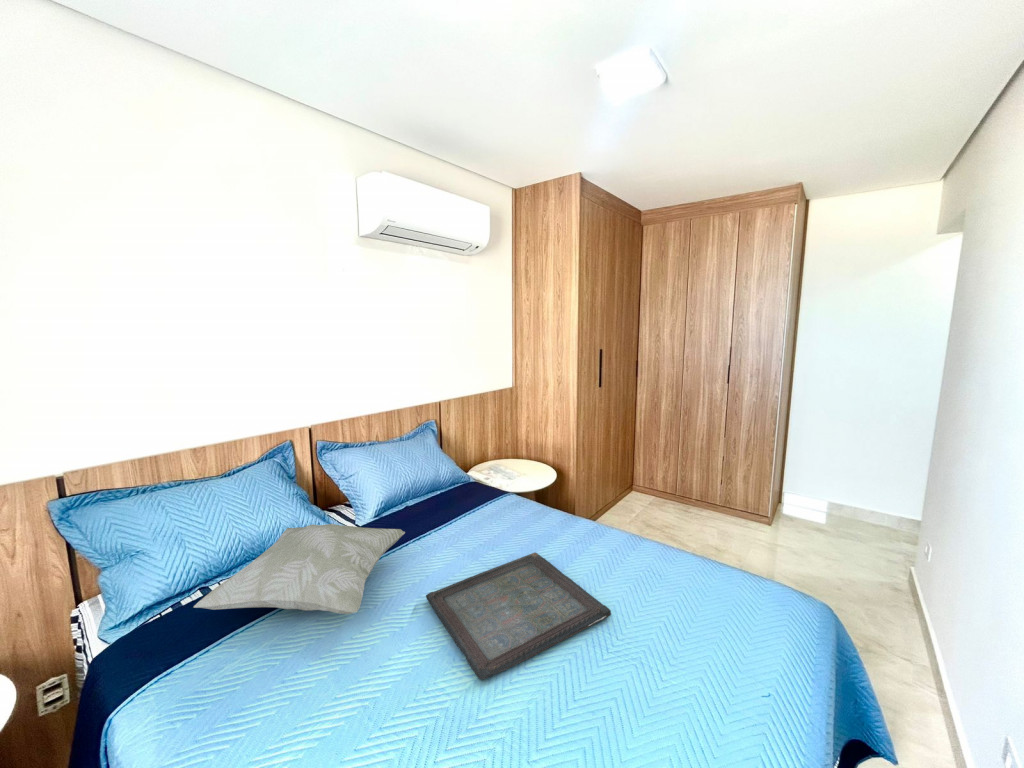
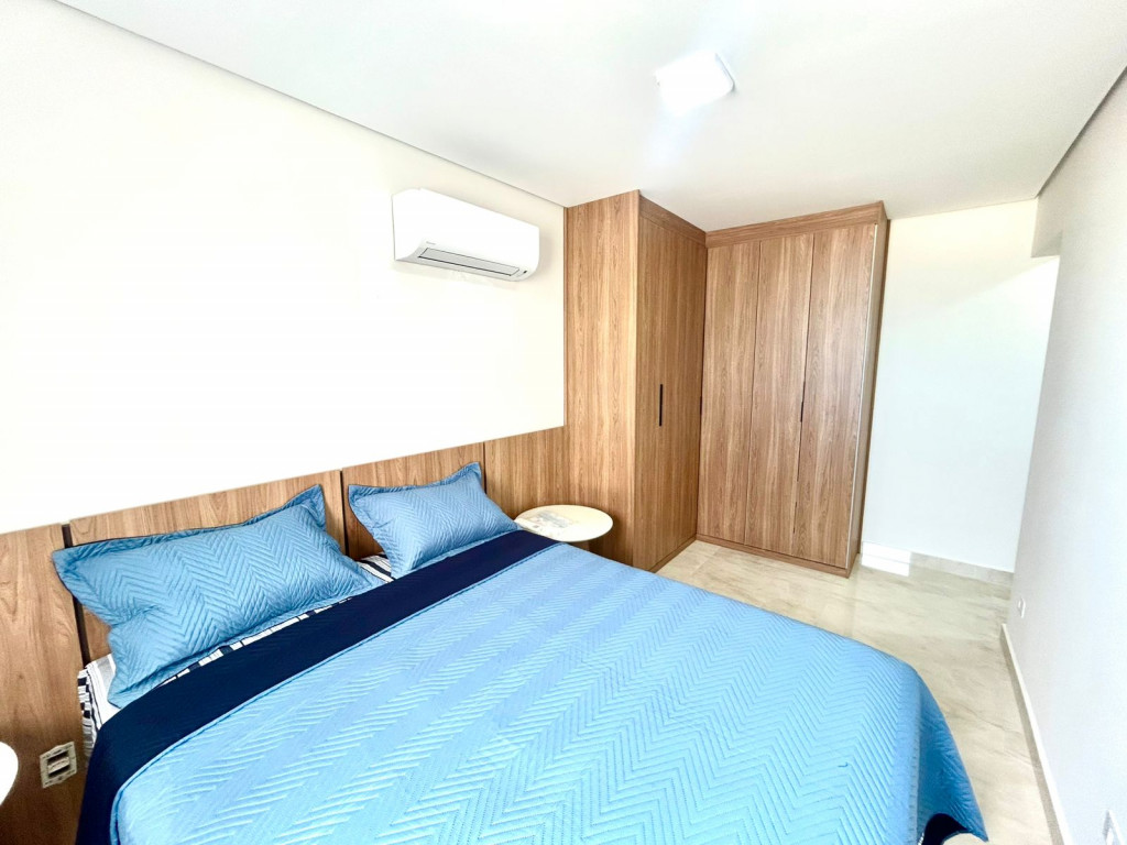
- decorative pillow [193,523,406,615]
- serving tray [425,552,612,681]
